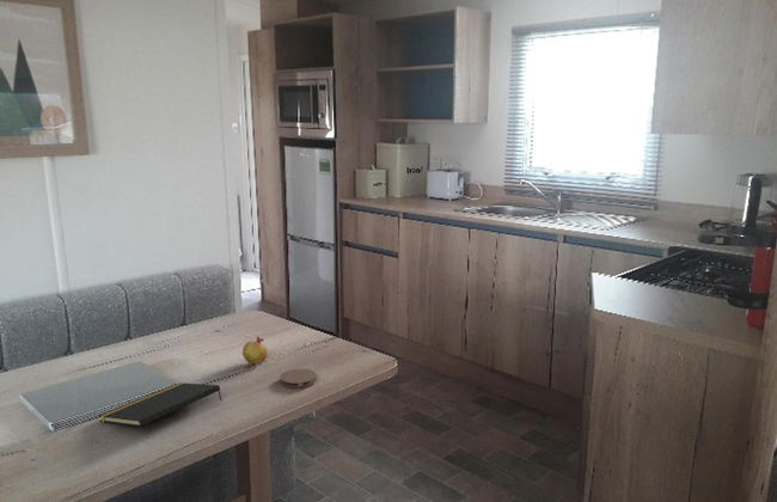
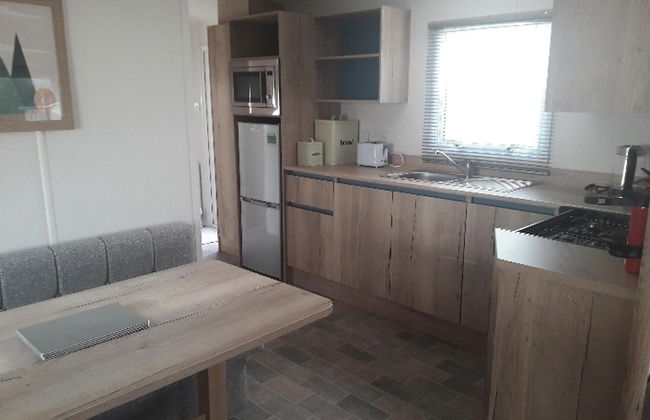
- notepad [98,381,224,428]
- coaster [279,368,318,390]
- fruit [241,335,269,368]
